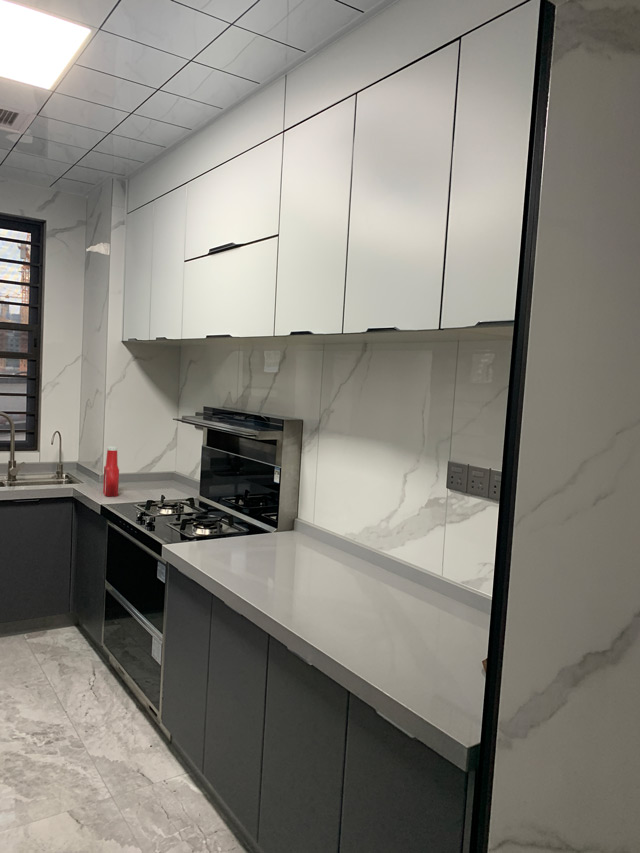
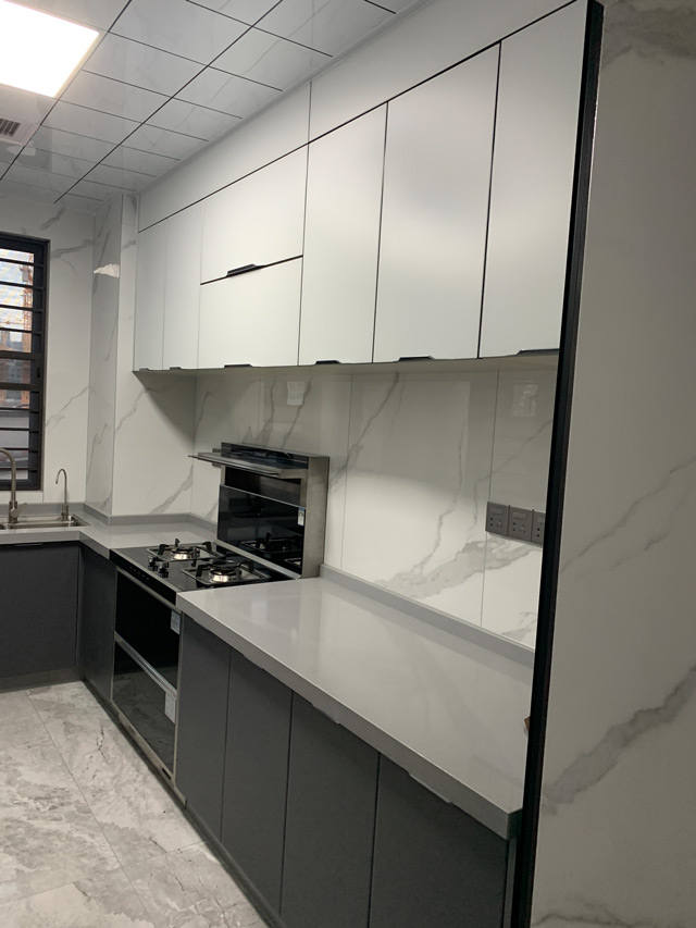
- soap bottle [102,445,120,498]
